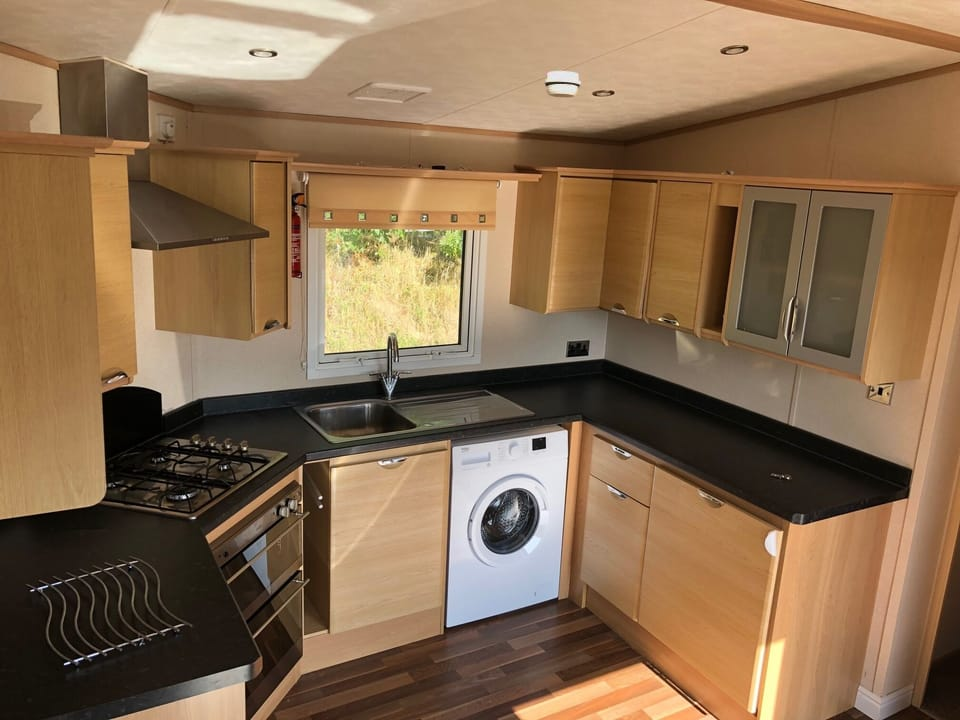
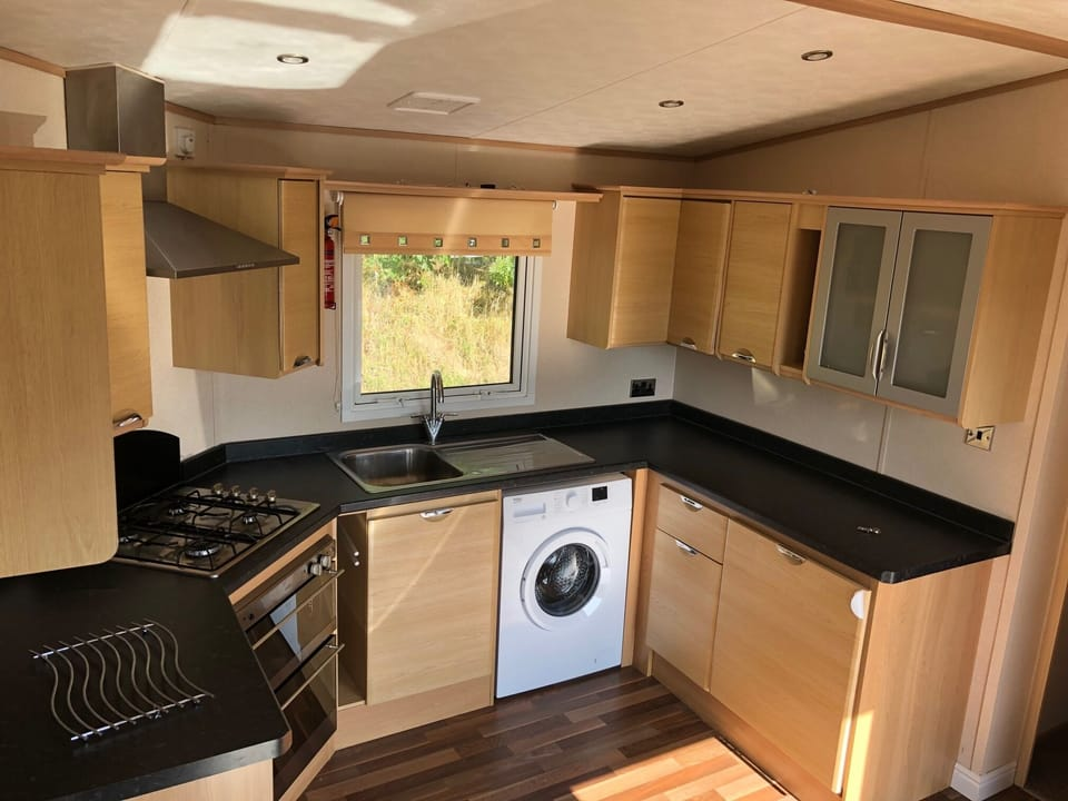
- smoke detector [544,70,582,98]
